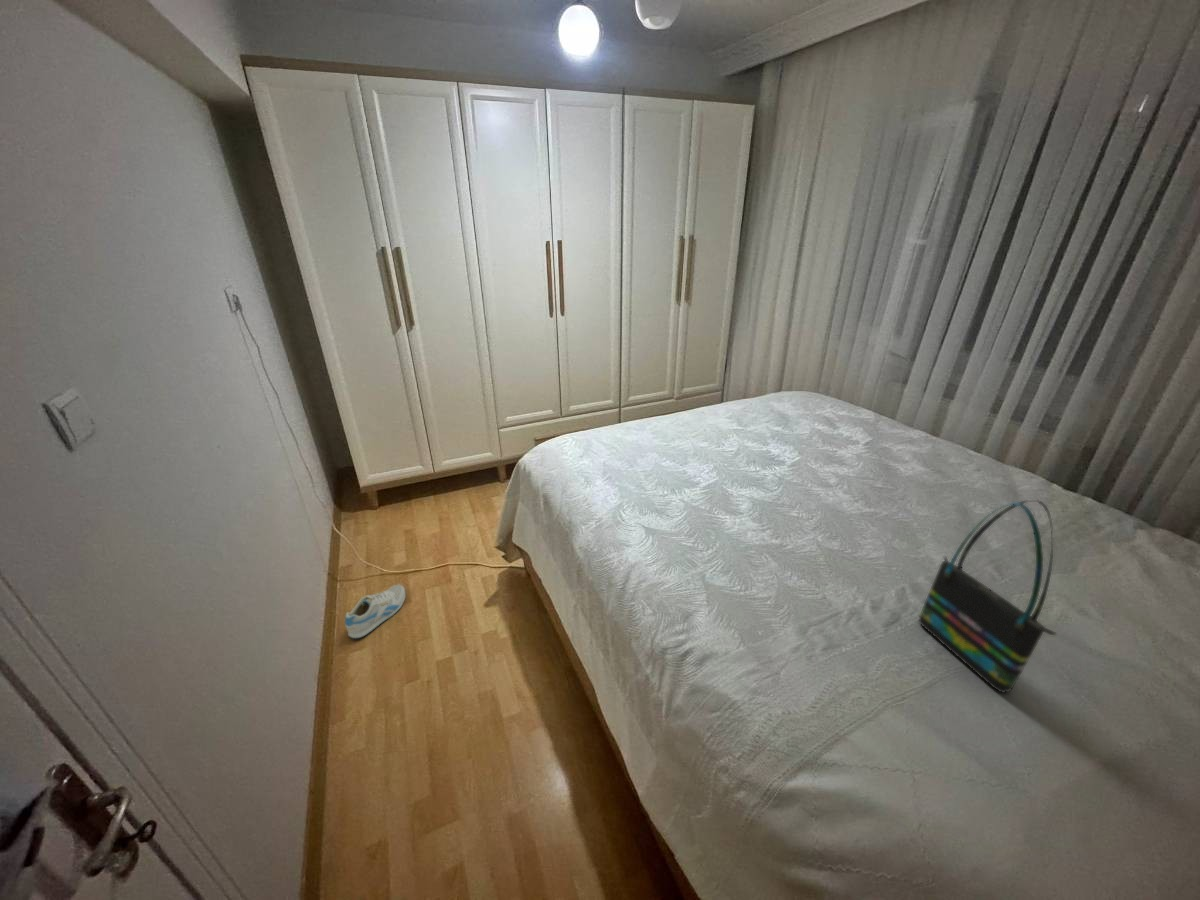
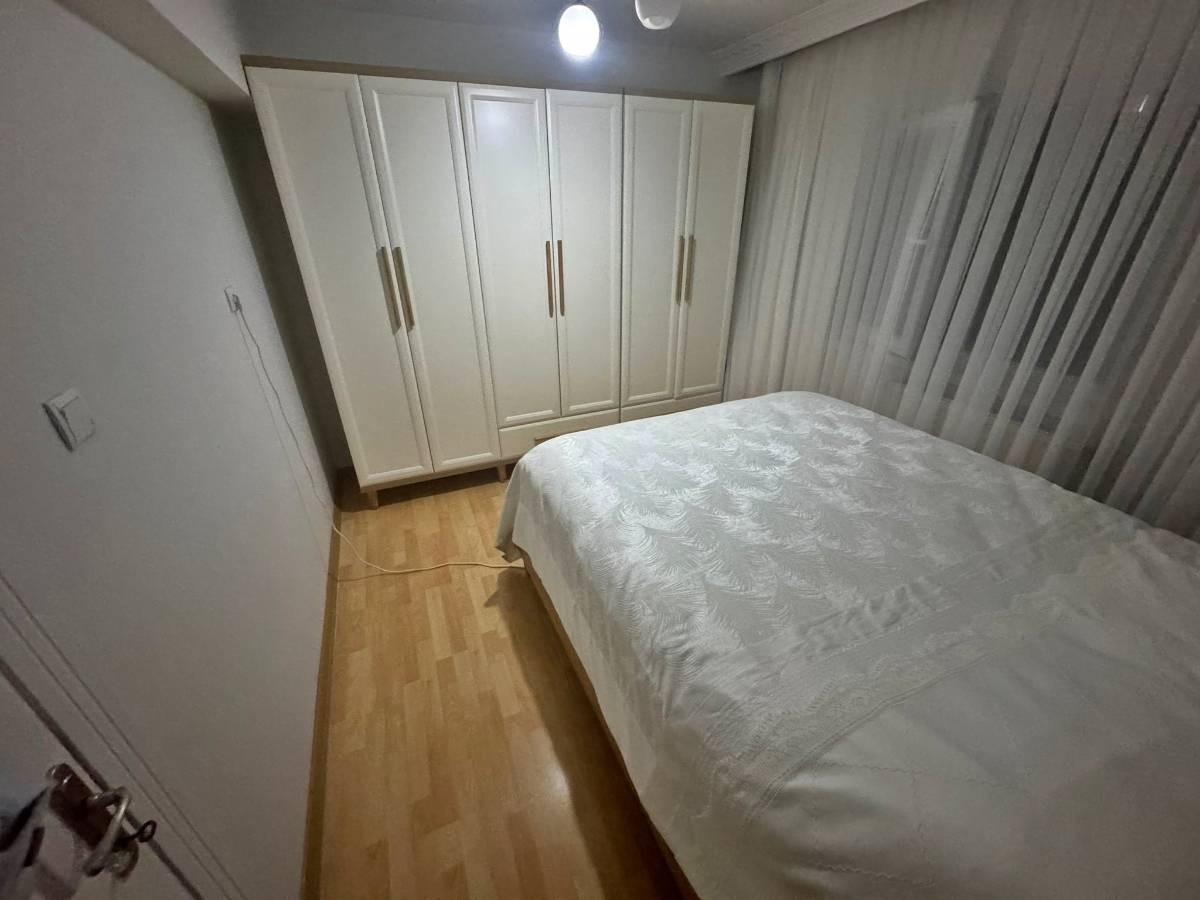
- tote bag [918,499,1058,694]
- sneaker [344,584,407,639]
